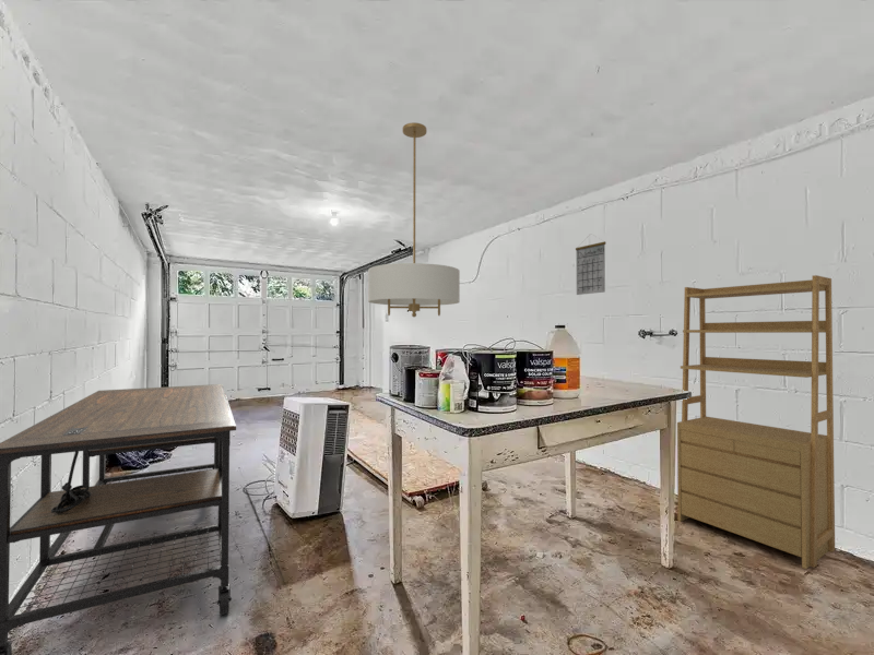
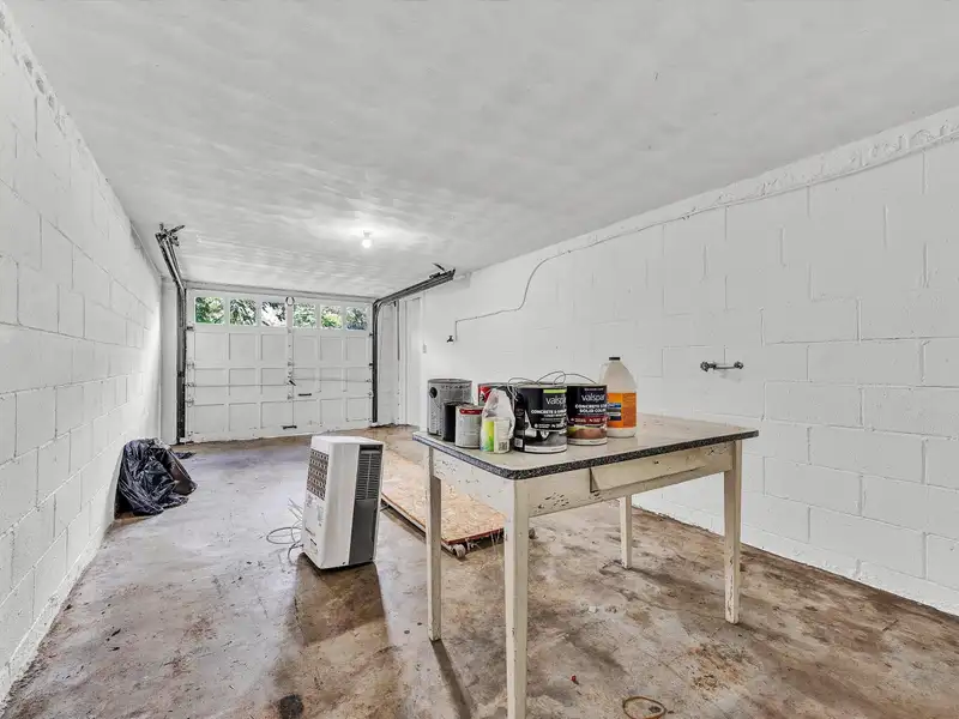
- shelving unit [676,274,836,570]
- light fixture [367,121,461,318]
- desk [0,383,237,655]
- calendar [575,234,606,296]
